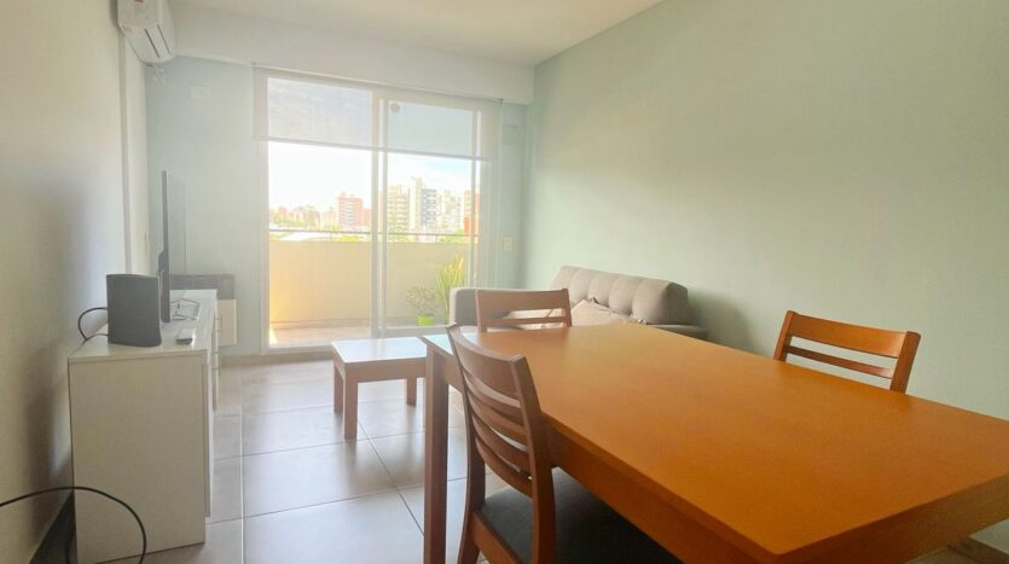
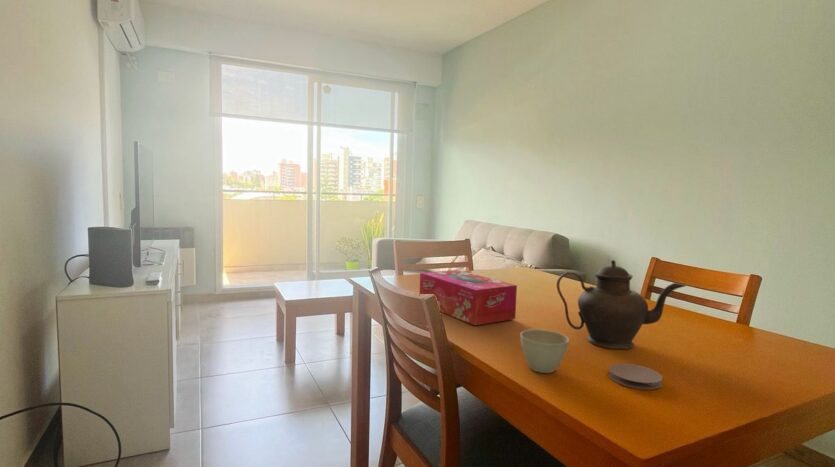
+ flower pot [519,328,570,374]
+ coaster [607,363,664,391]
+ tissue box [419,269,518,326]
+ teapot [556,259,687,350]
